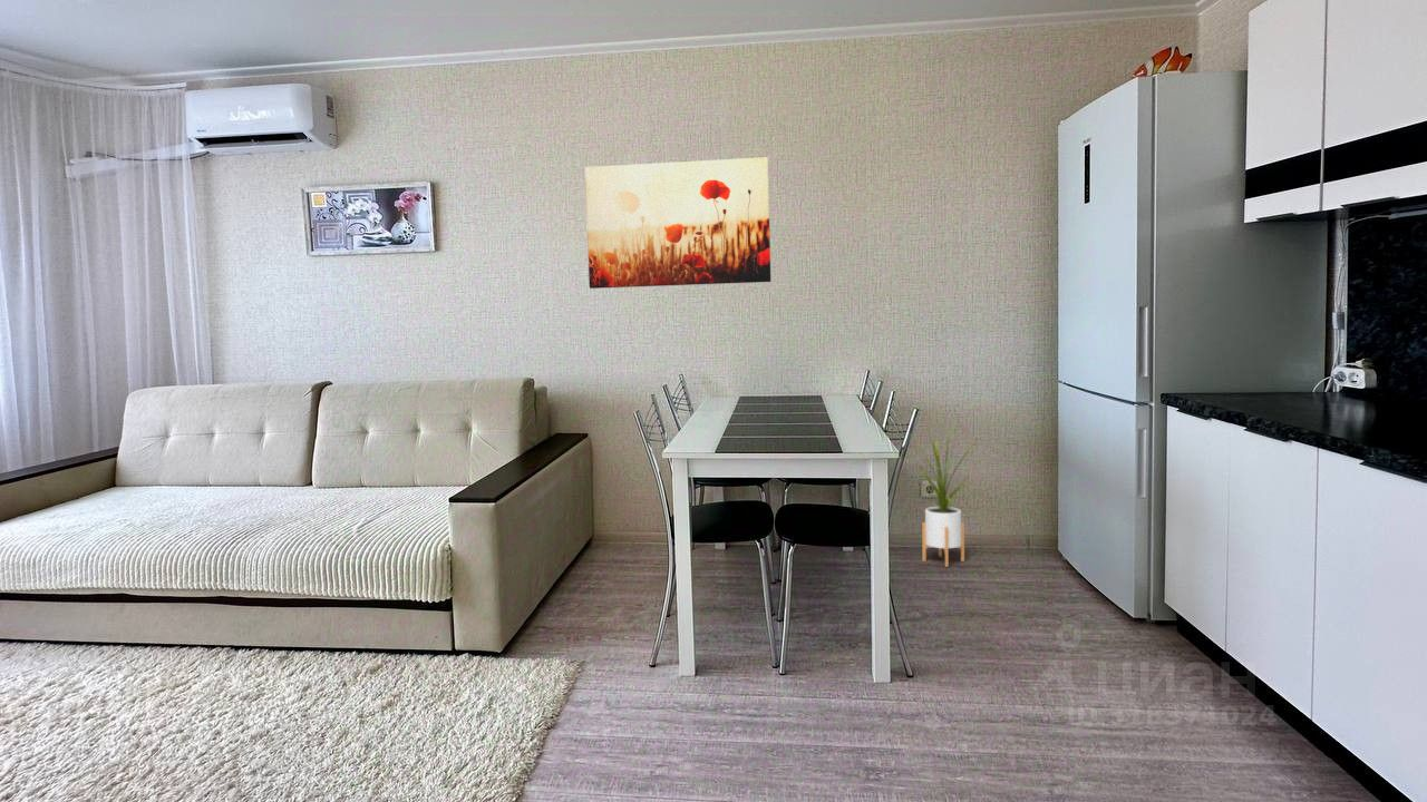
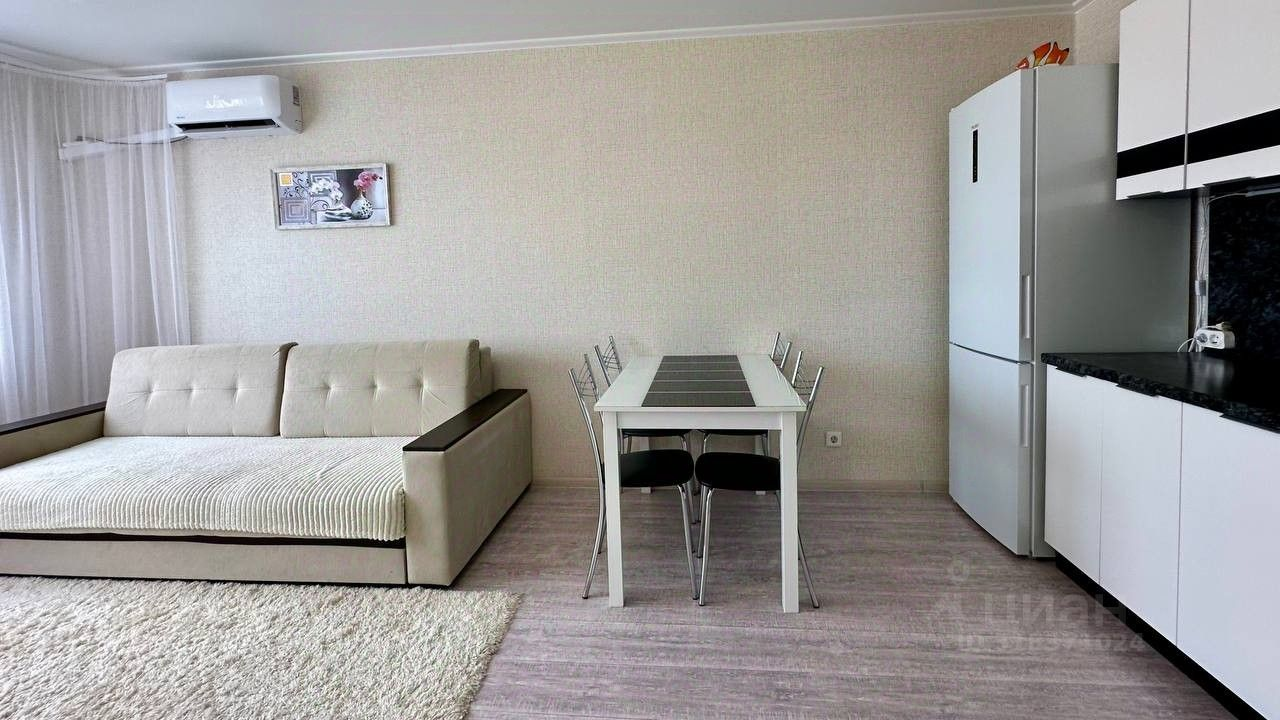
- wall art [583,156,771,290]
- house plant [910,424,978,568]
